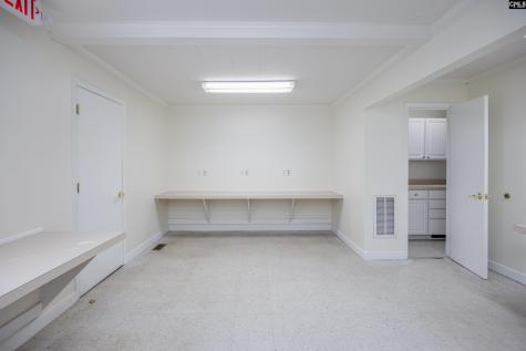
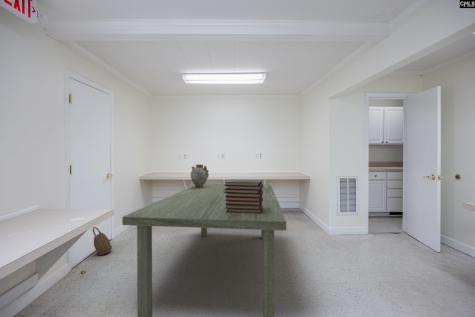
+ ceramic jug [190,163,210,188]
+ dining table [121,183,287,317]
+ basket [92,226,113,256]
+ book stack [223,178,264,213]
